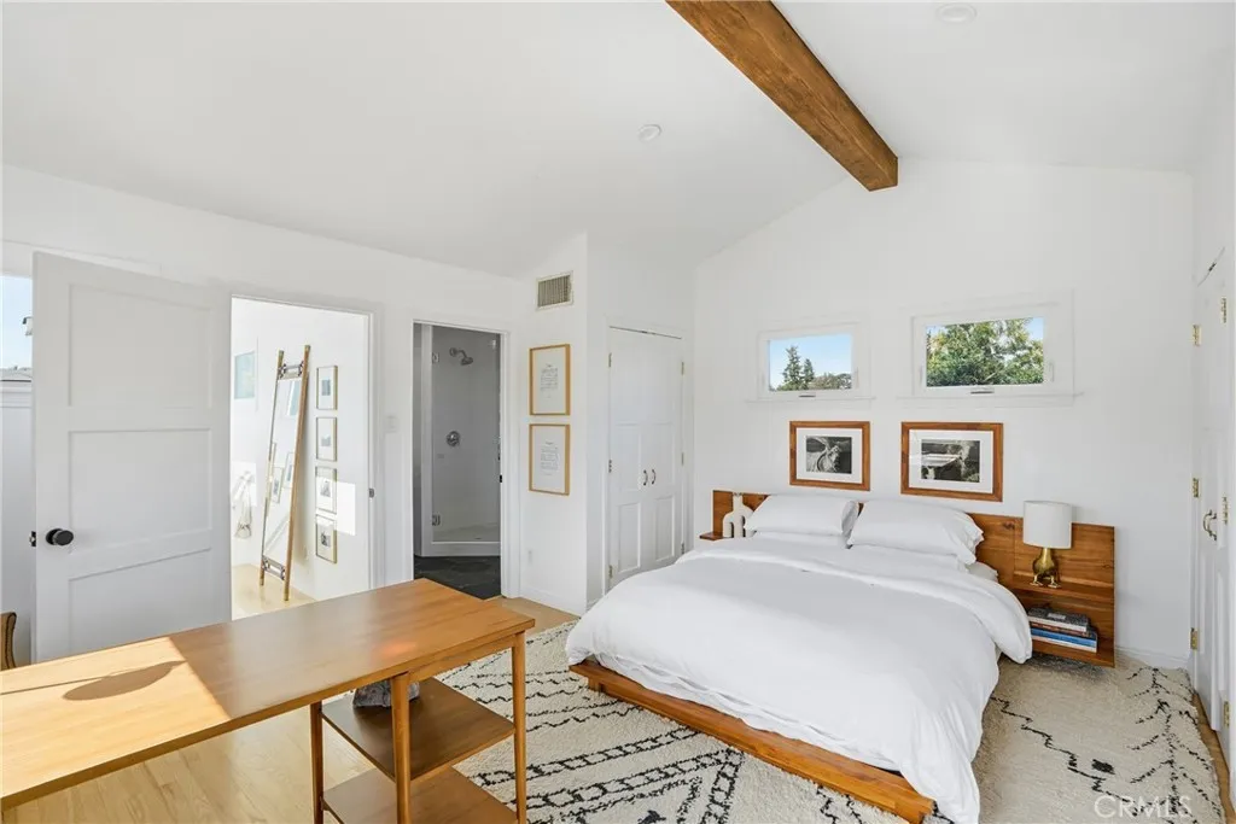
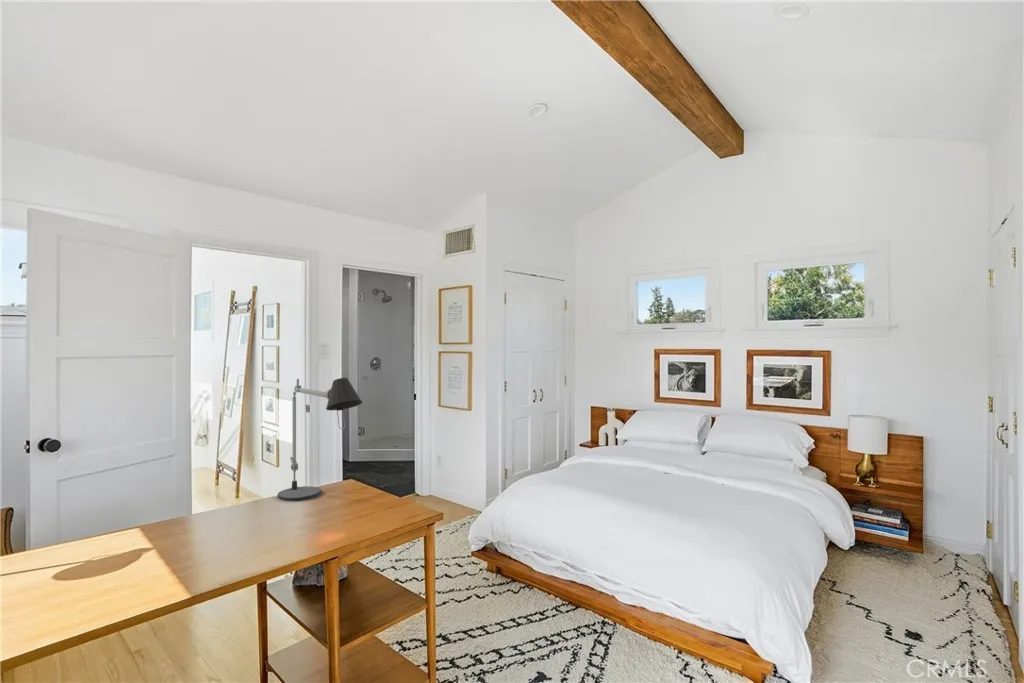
+ desk lamp [276,377,363,502]
